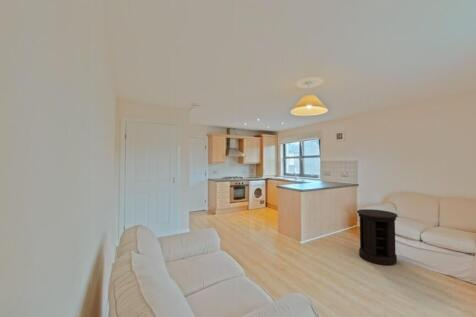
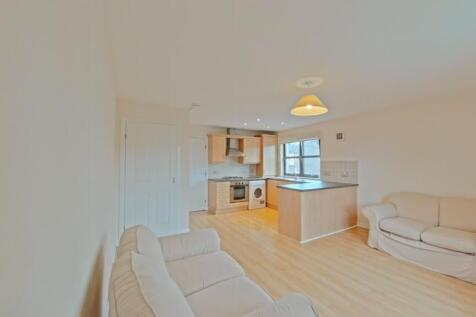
- side table [356,208,398,266]
